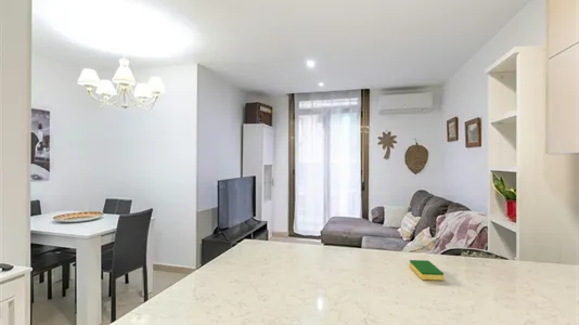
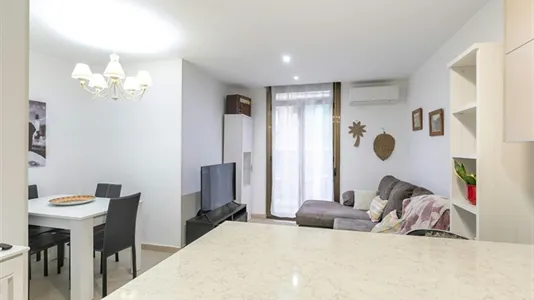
- dish sponge [409,259,445,282]
